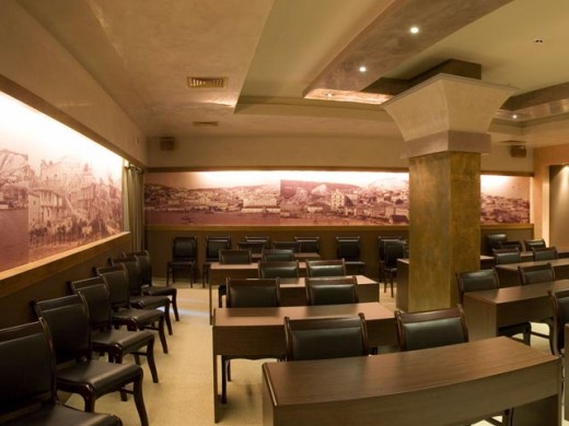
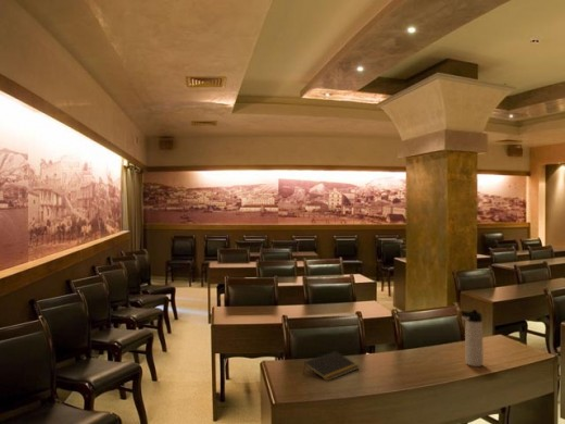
+ notepad [302,350,360,382]
+ thermos bottle [459,309,485,367]
